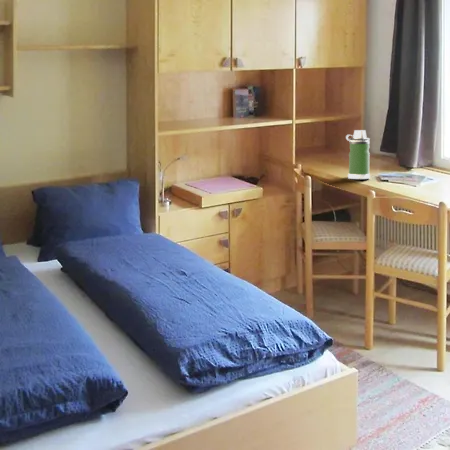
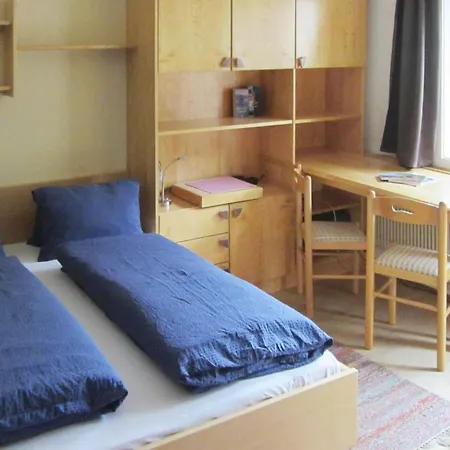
- water bottle [345,129,371,180]
